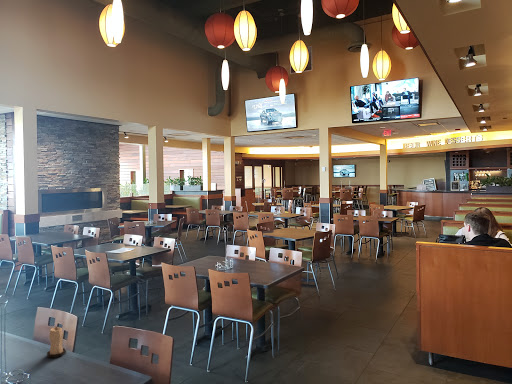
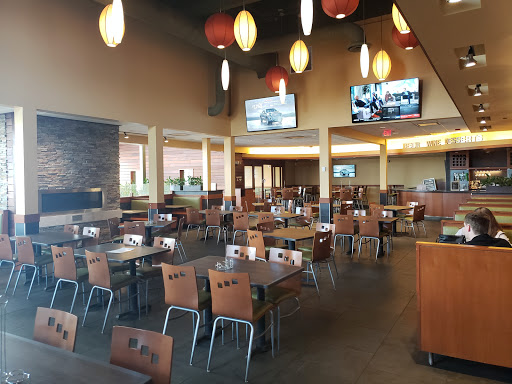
- candle [46,326,67,359]
